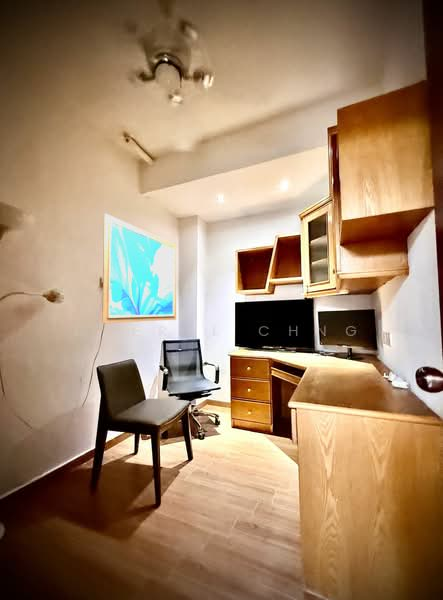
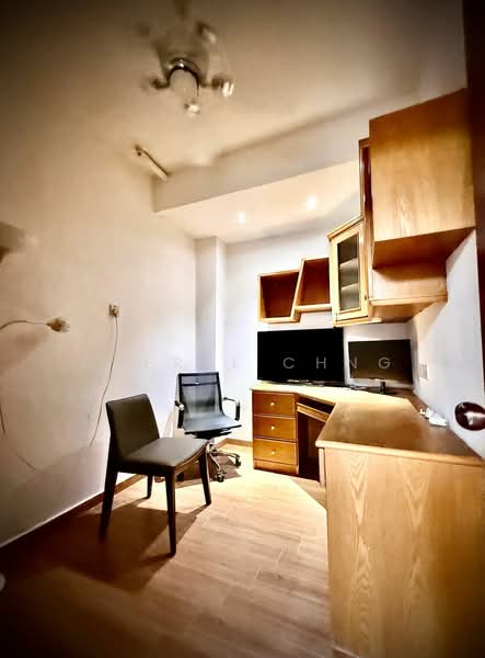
- wall art [101,212,177,324]
